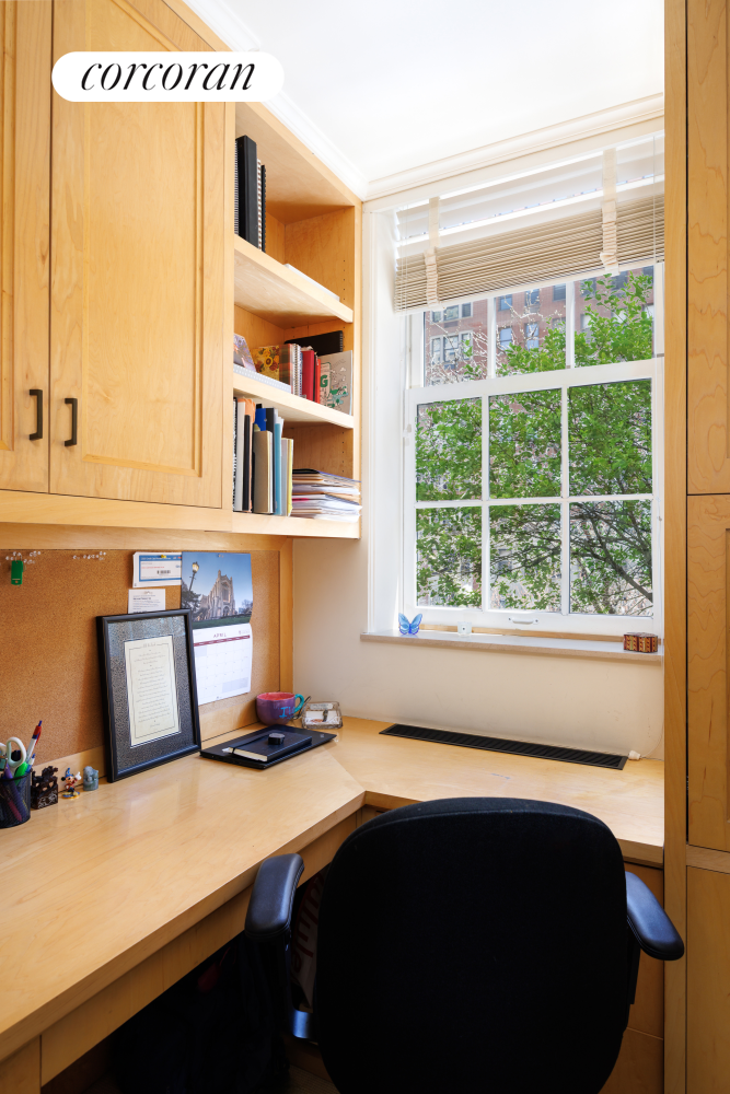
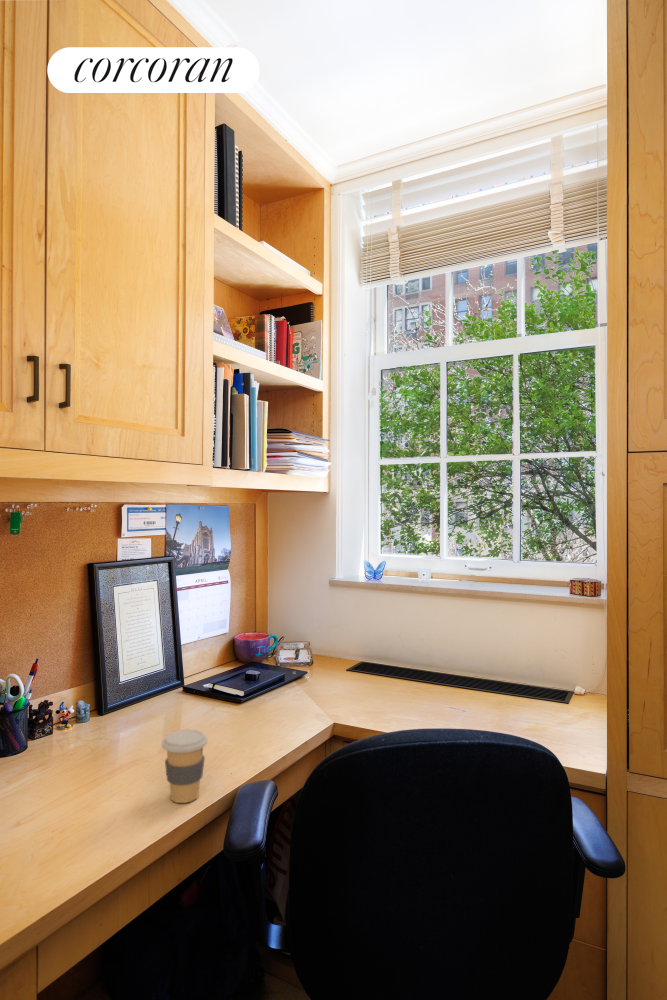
+ coffee cup [161,729,209,804]
